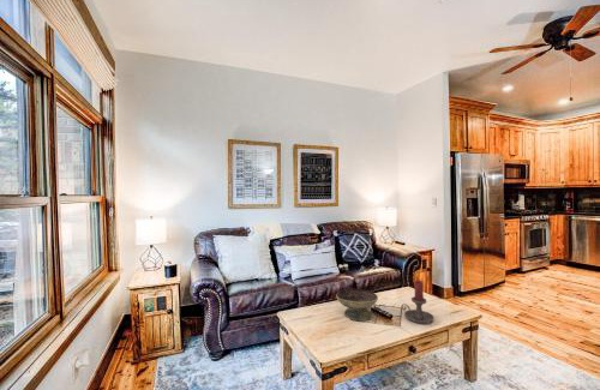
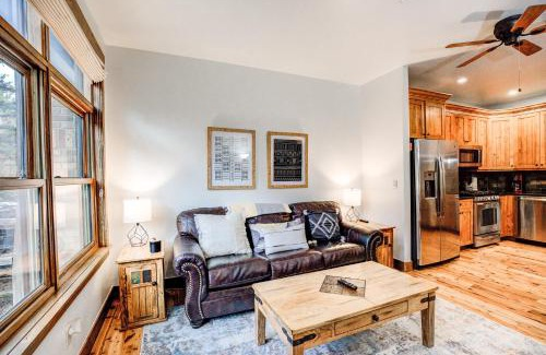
- candle holder [401,280,436,325]
- decorative bowl [335,288,379,322]
